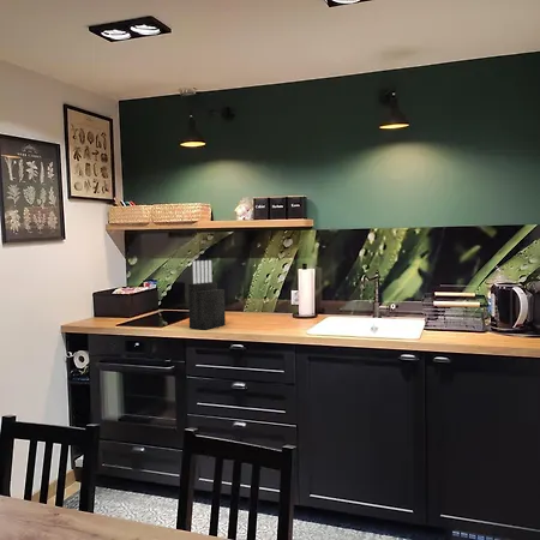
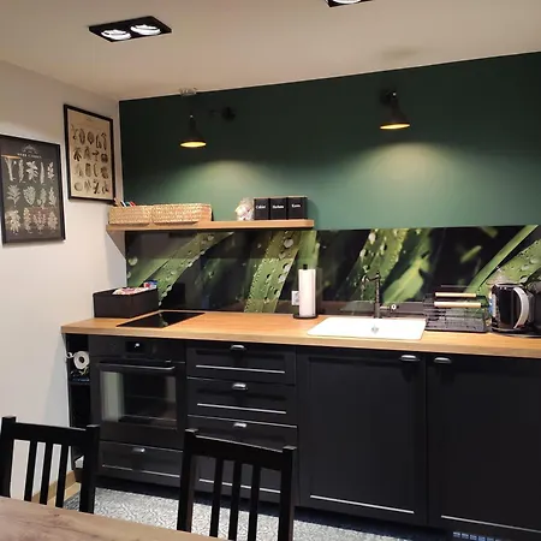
- knife block [187,259,227,330]
